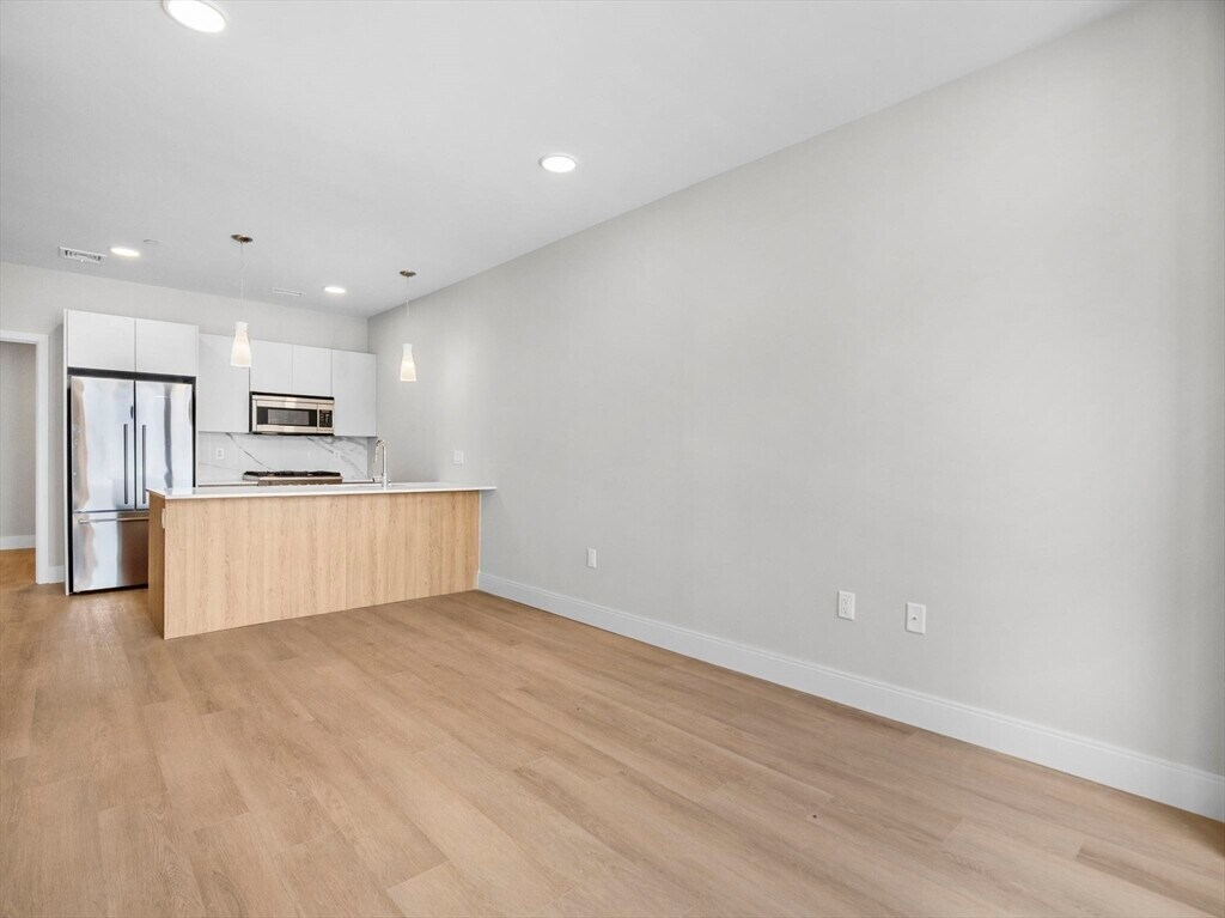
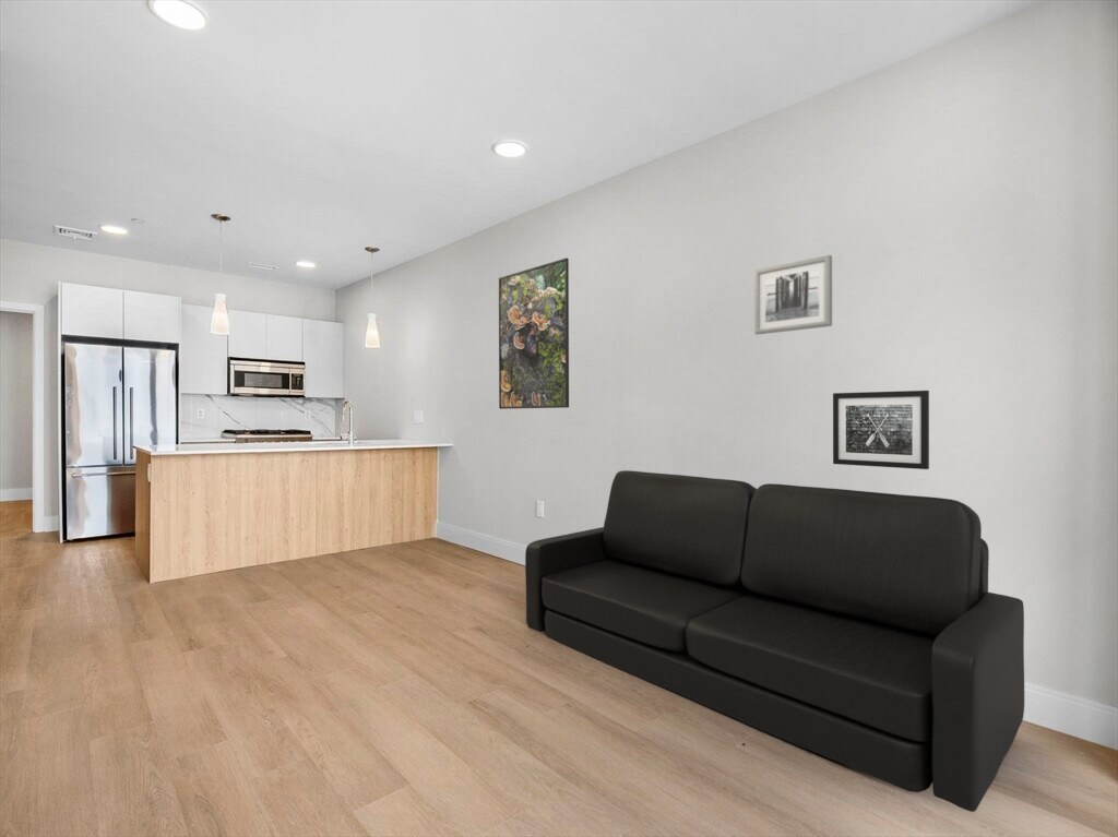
+ sofa [524,469,1025,813]
+ wall art [832,390,930,470]
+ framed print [498,256,570,410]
+ wall art [753,254,833,336]
